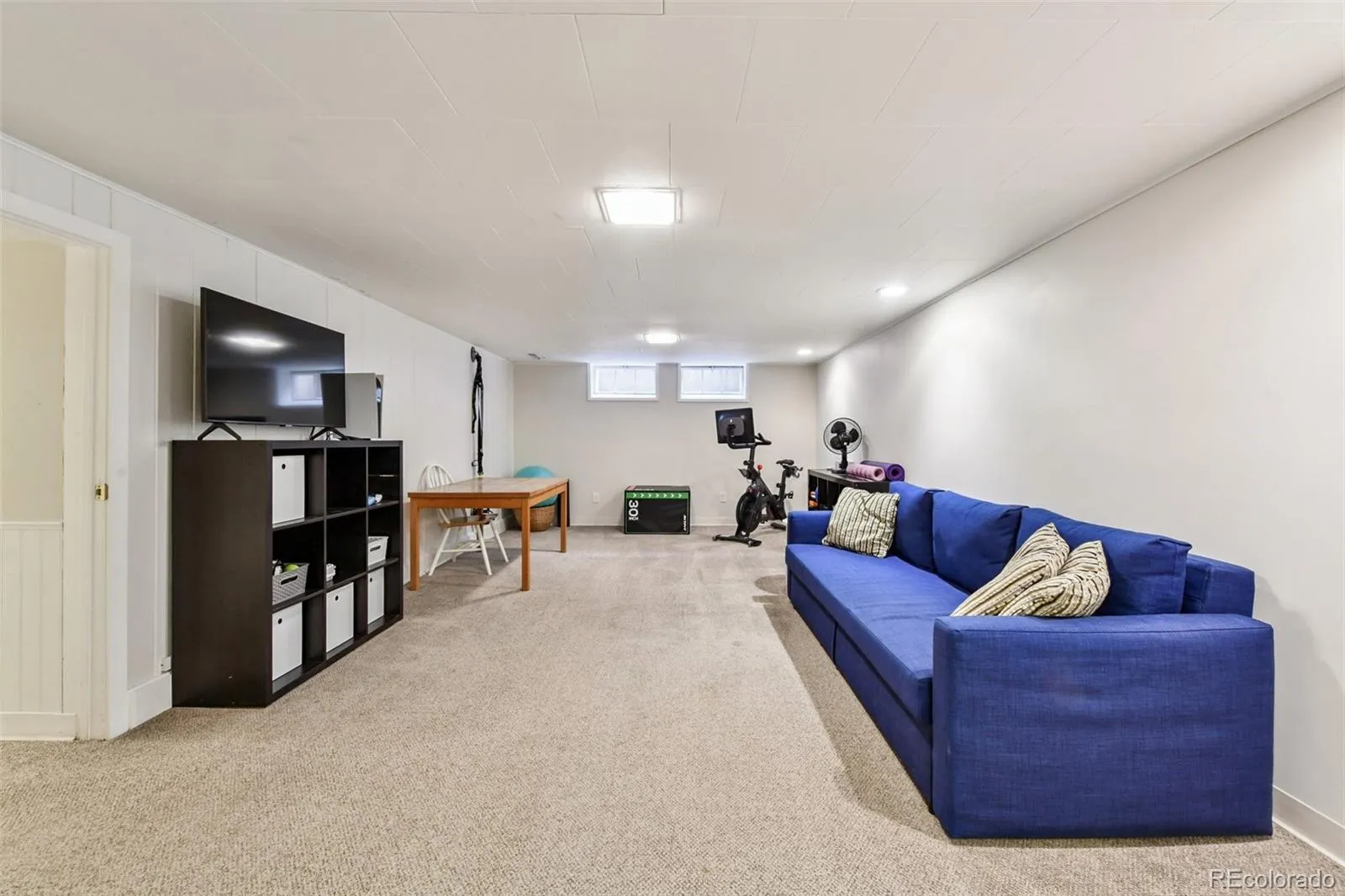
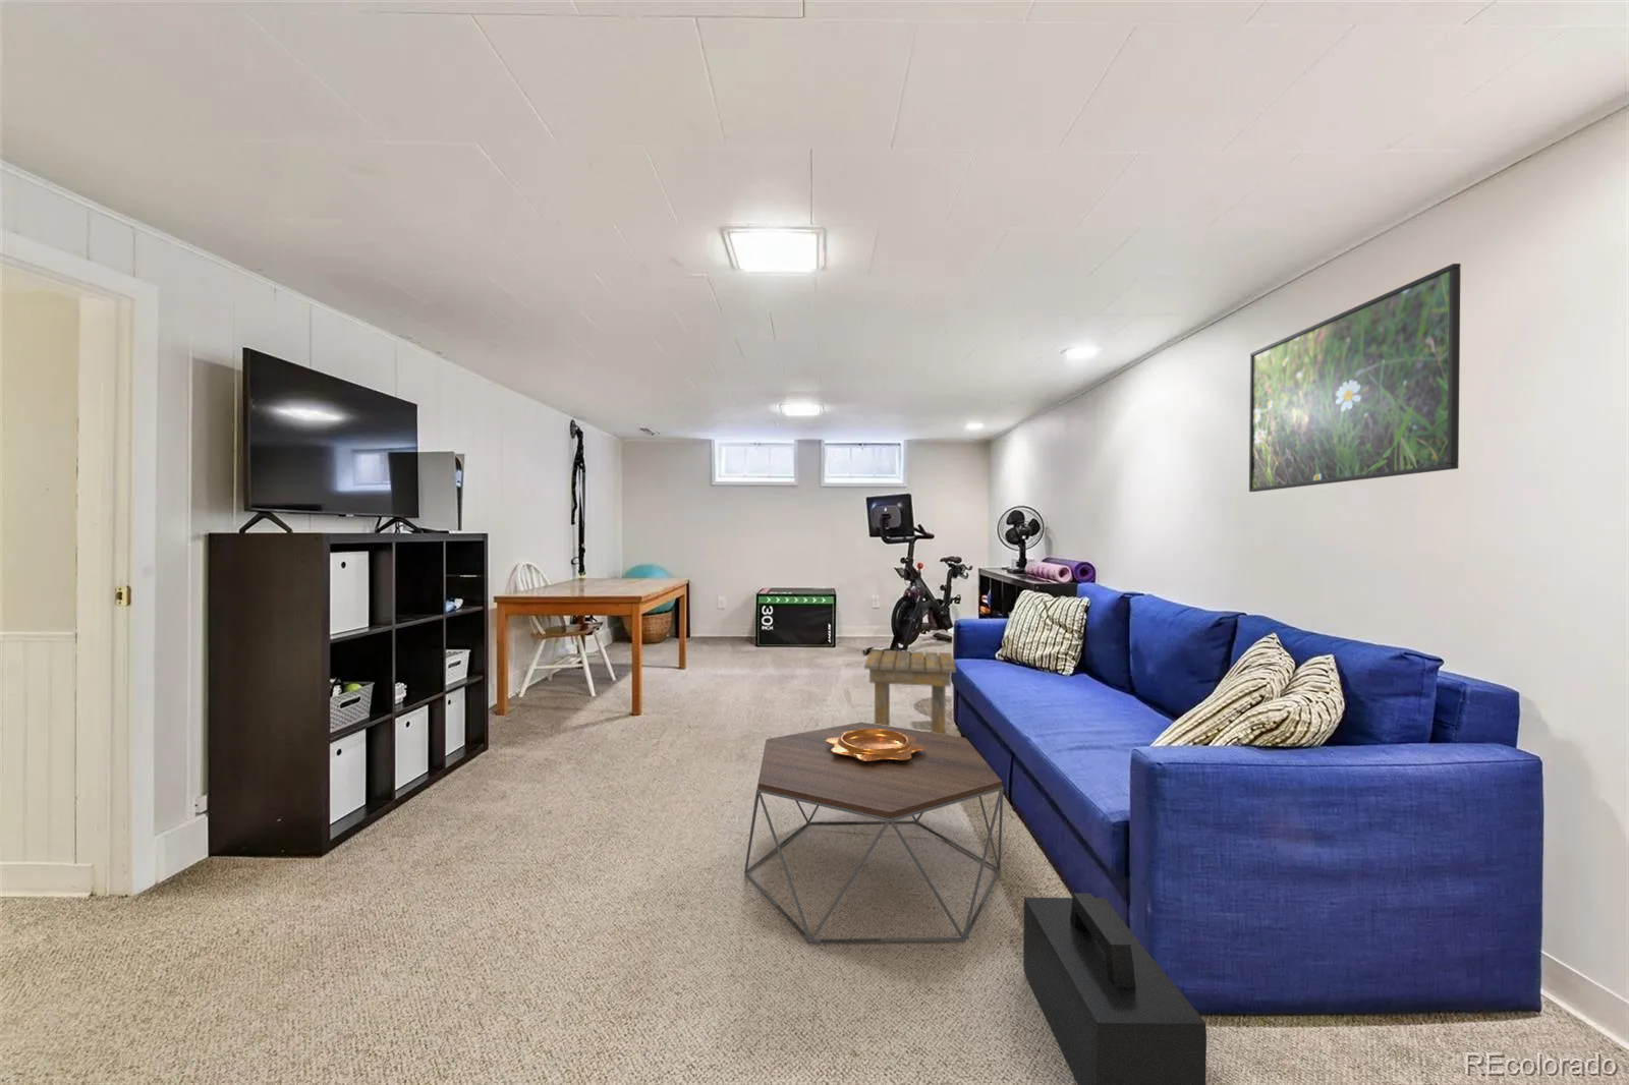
+ side table [864,649,957,735]
+ decorative bowl [826,729,925,762]
+ speaker [1022,892,1208,1085]
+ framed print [1249,263,1462,493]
+ coffee table [744,722,1004,943]
